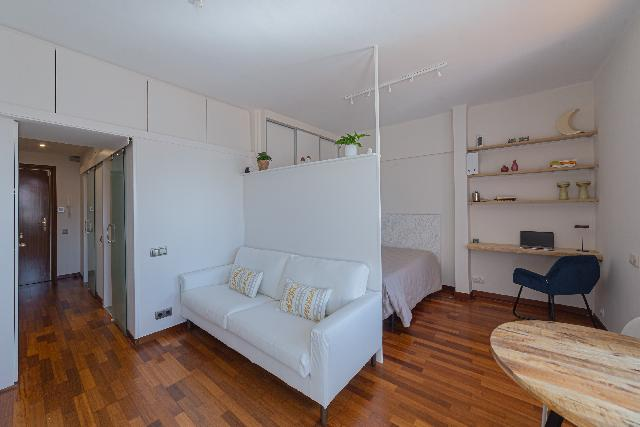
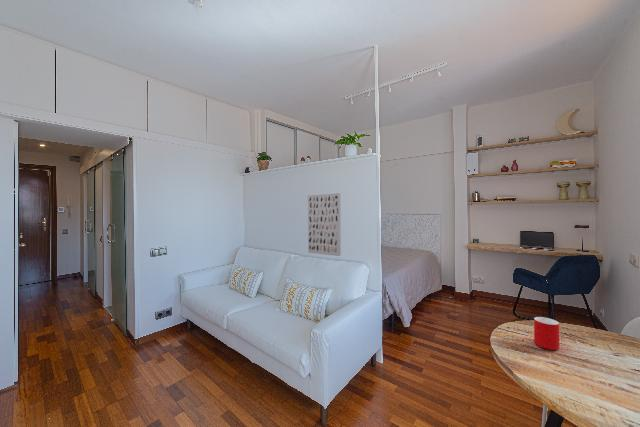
+ cup [533,316,560,351]
+ wall art [307,192,342,257]
